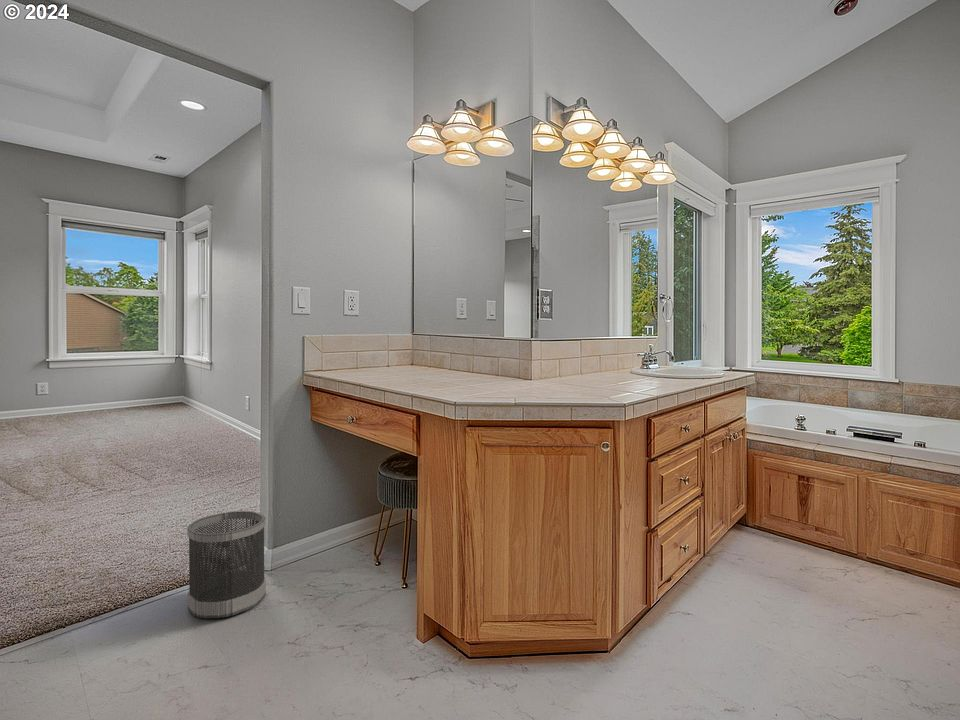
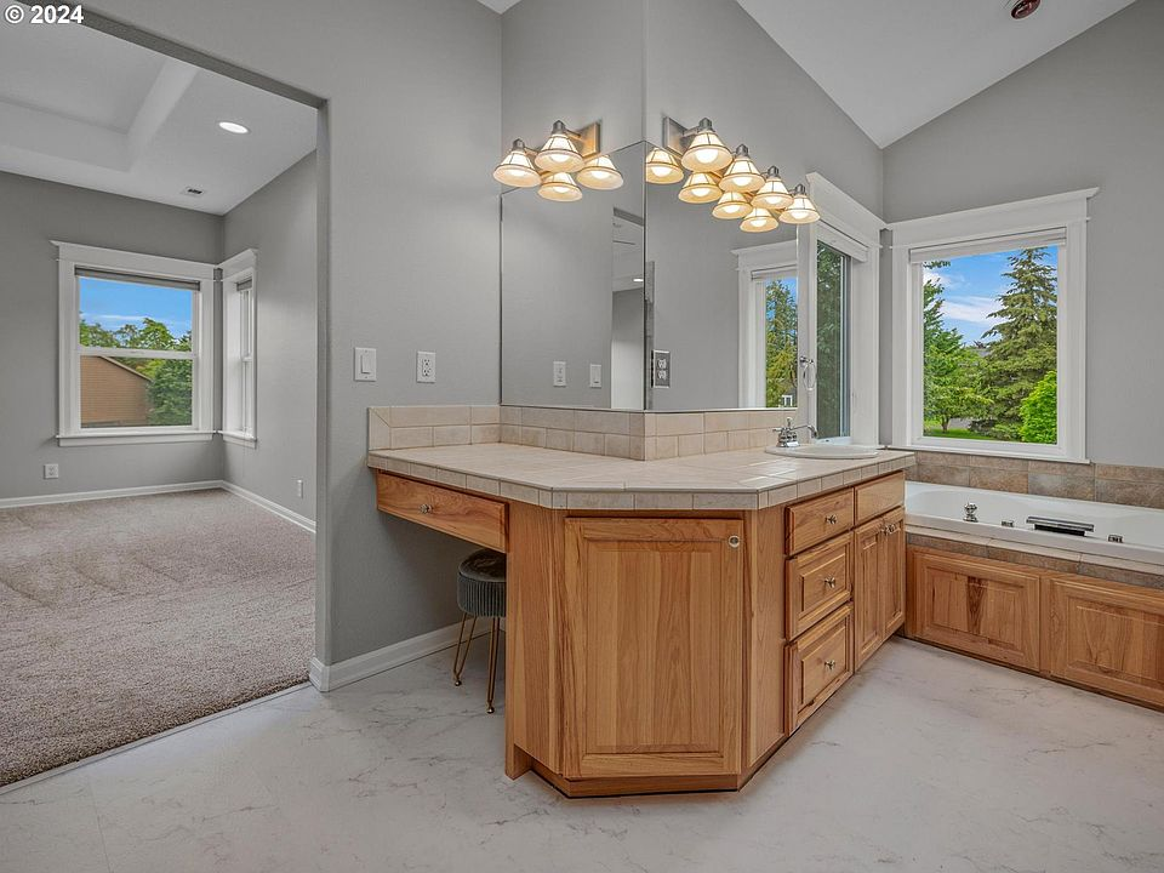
- wastebasket [186,510,267,619]
